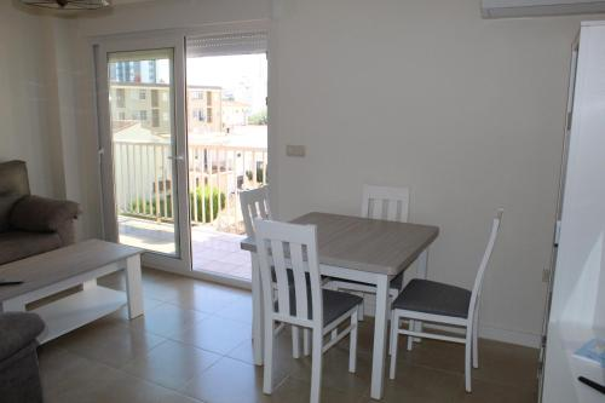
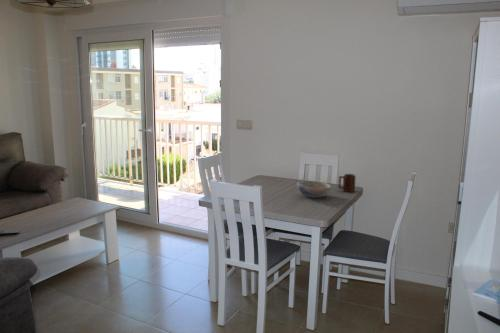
+ mug [337,173,357,193]
+ bowl [296,180,332,199]
